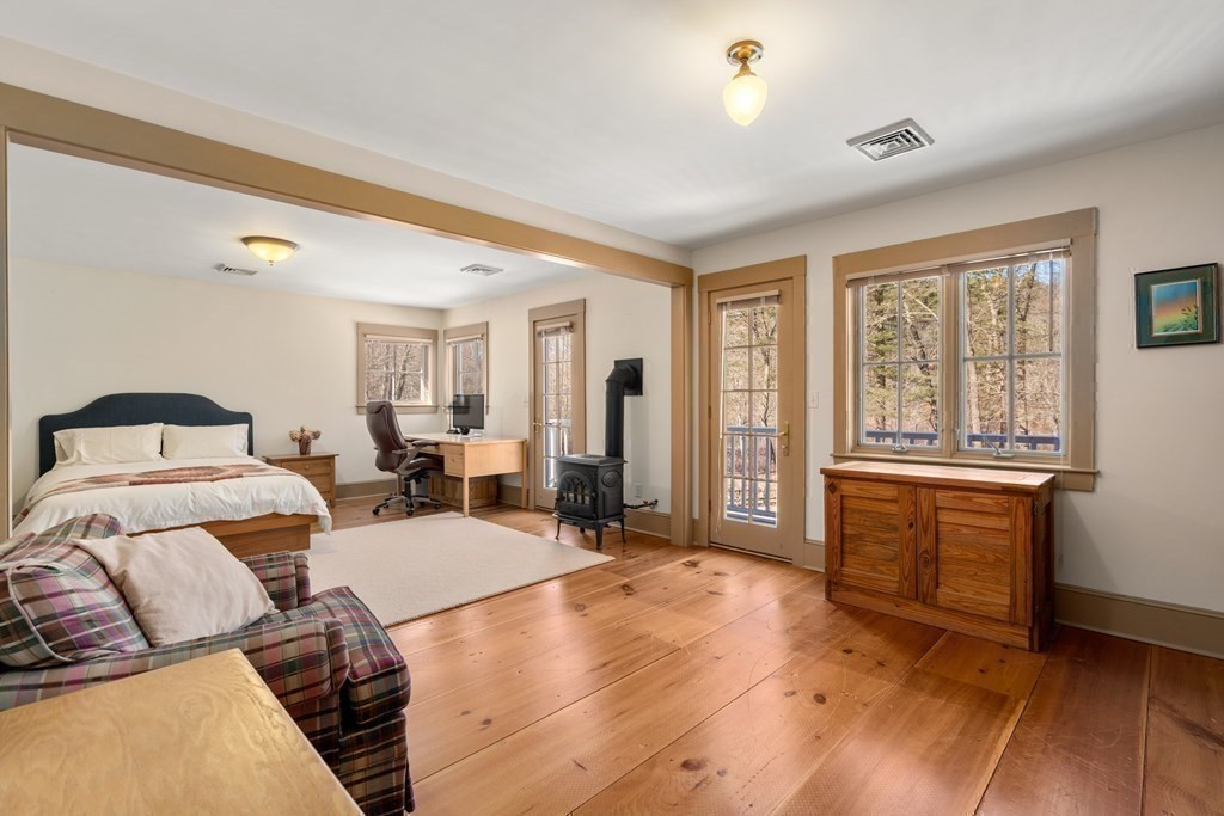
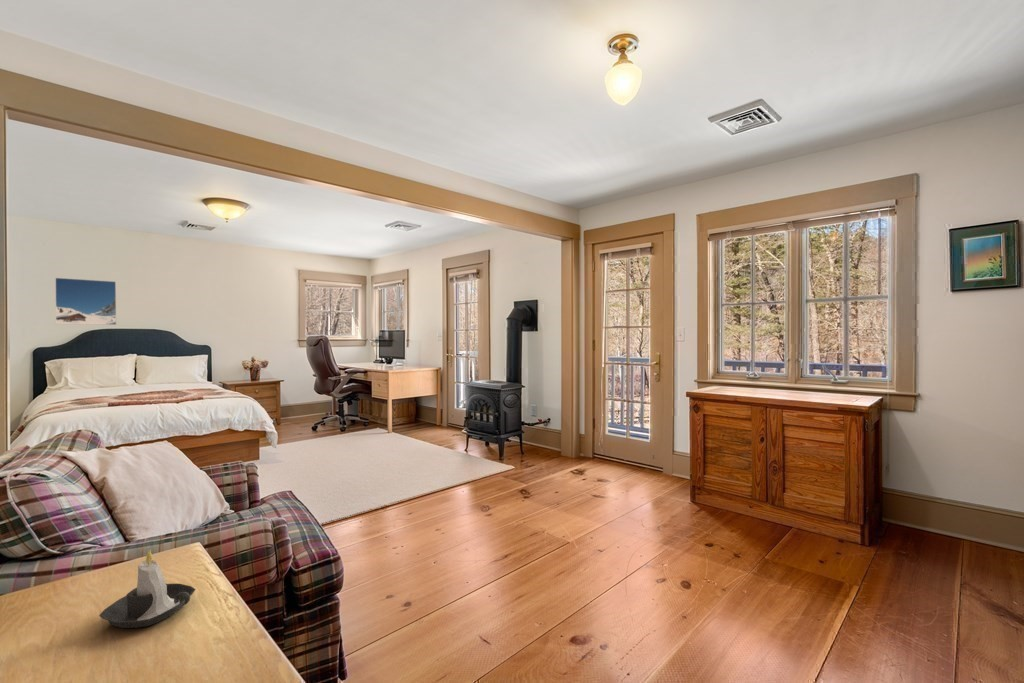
+ candle [98,549,196,629]
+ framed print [54,277,117,326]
